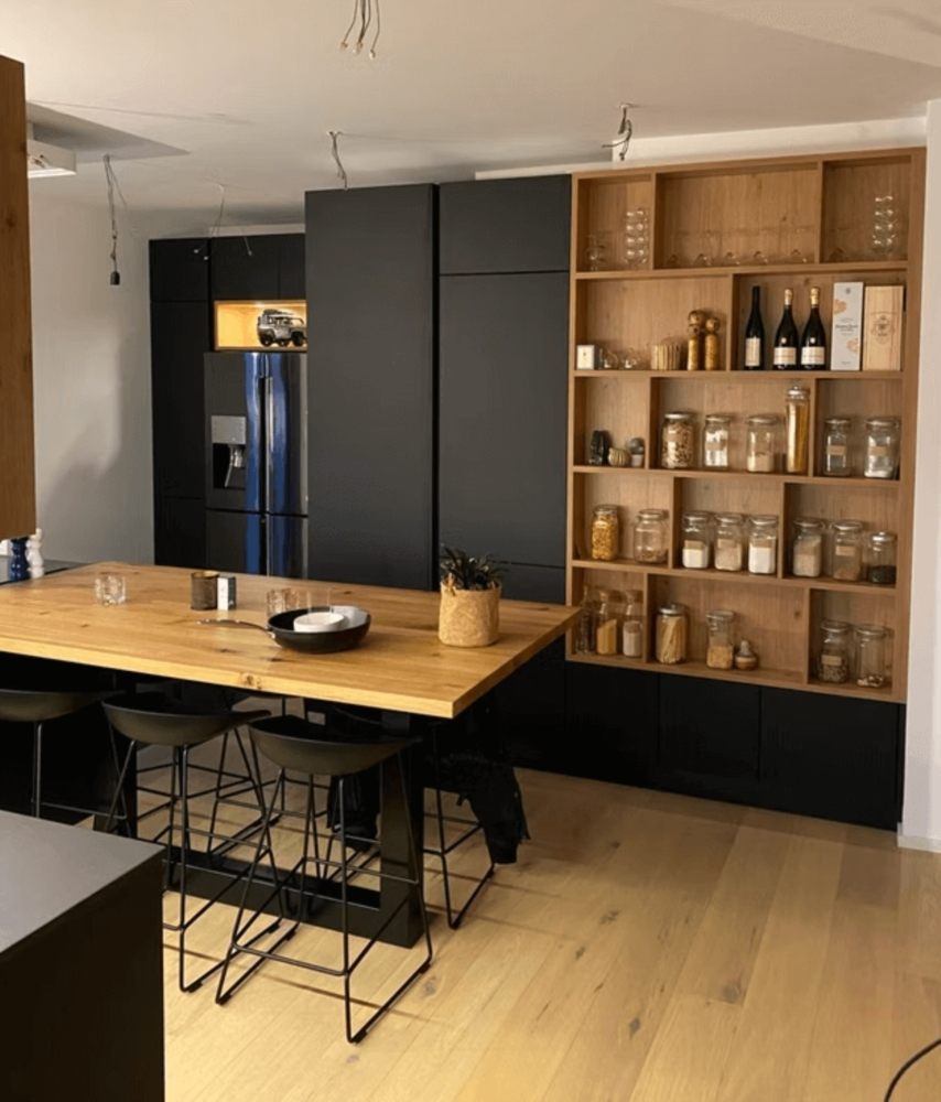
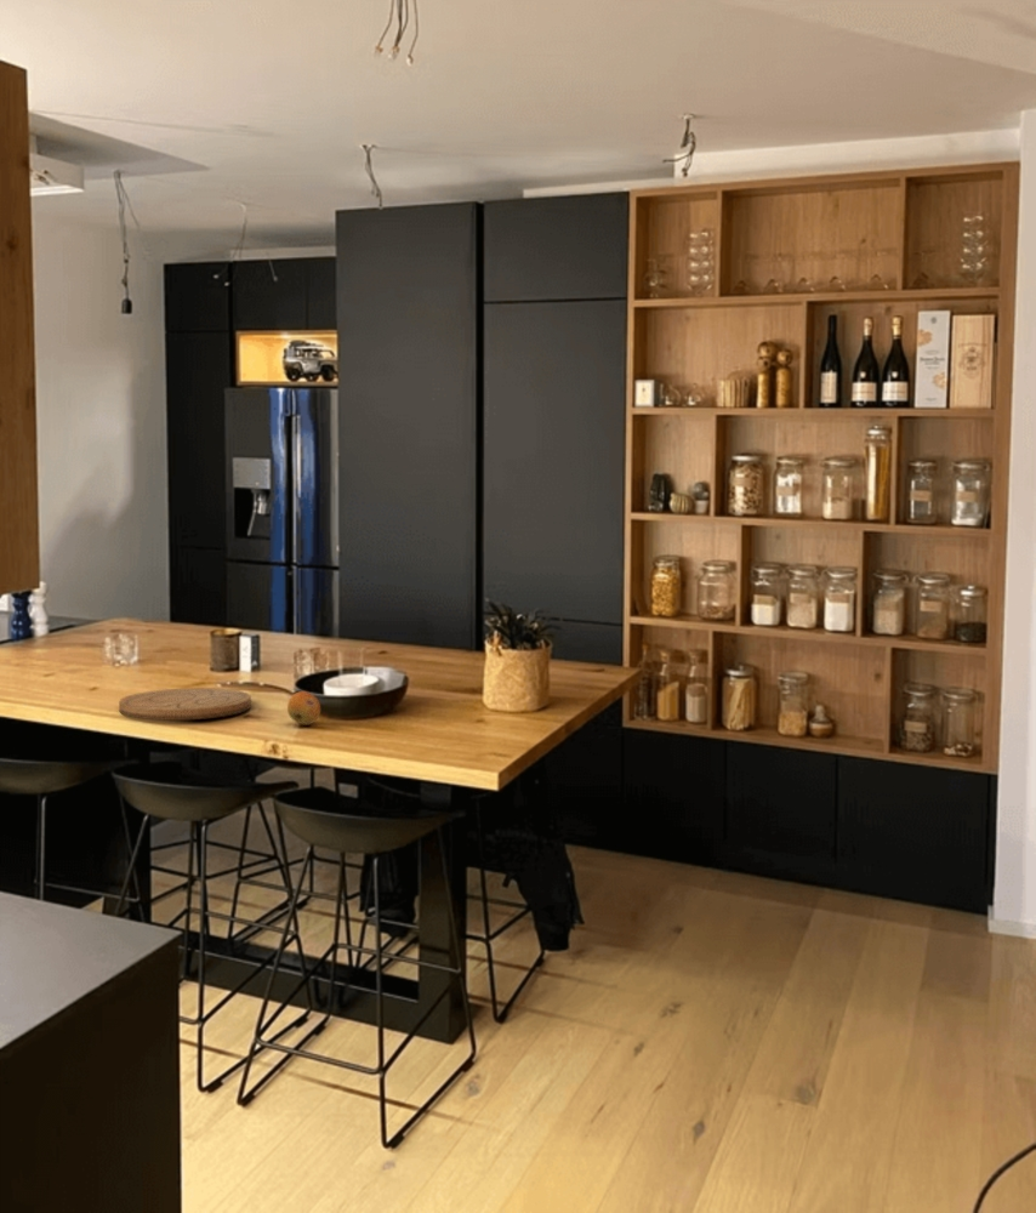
+ fruit [286,690,321,727]
+ cutting board [118,687,252,722]
